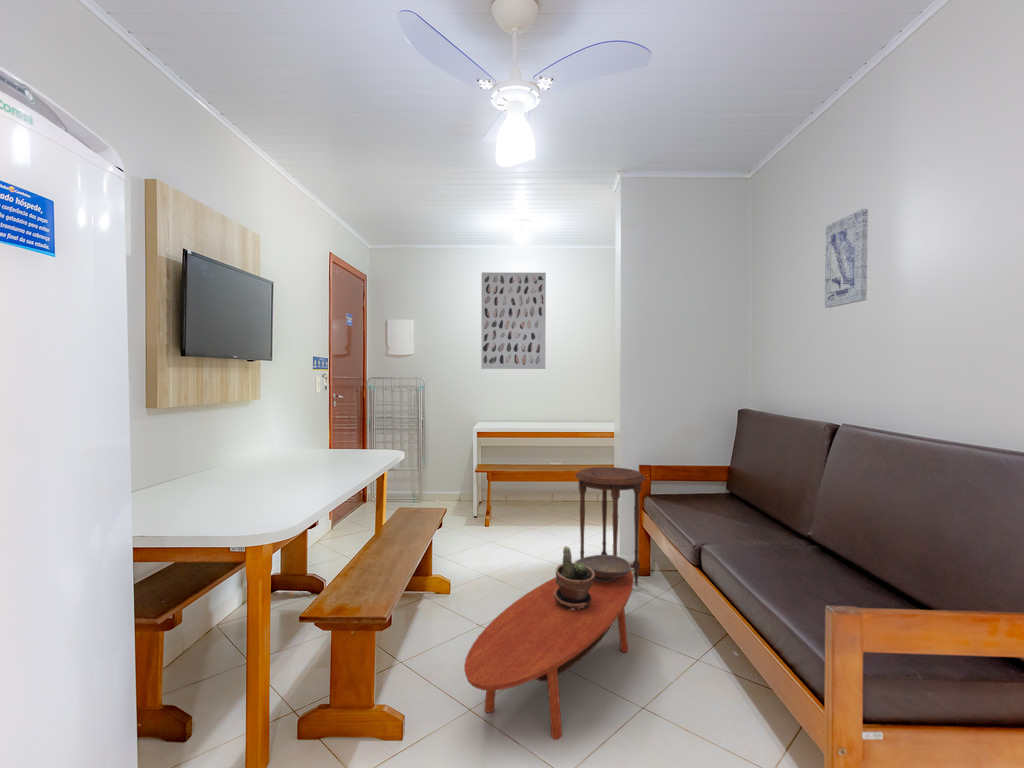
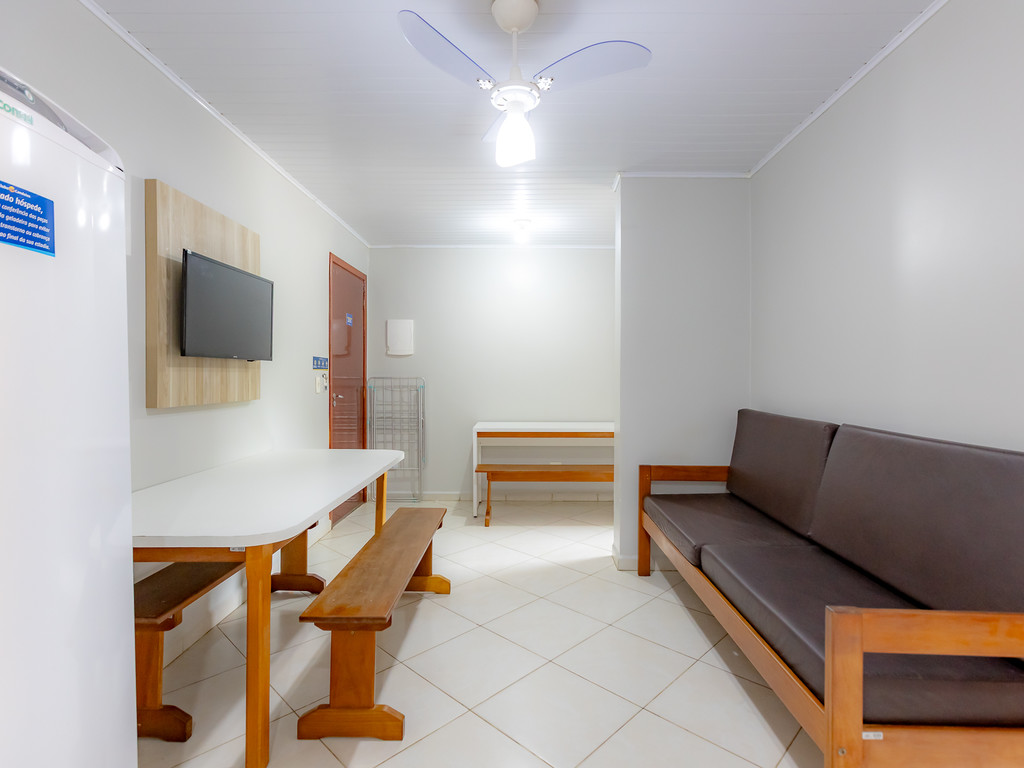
- side table [574,466,646,587]
- wall art [480,271,547,370]
- coffee table [463,569,635,741]
- wall art [824,208,869,309]
- potted plant [553,545,594,610]
- decorative bowl [574,554,632,582]
